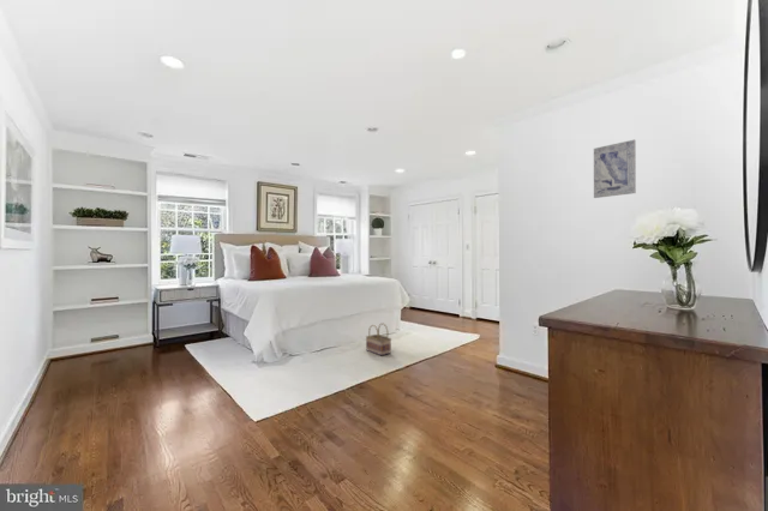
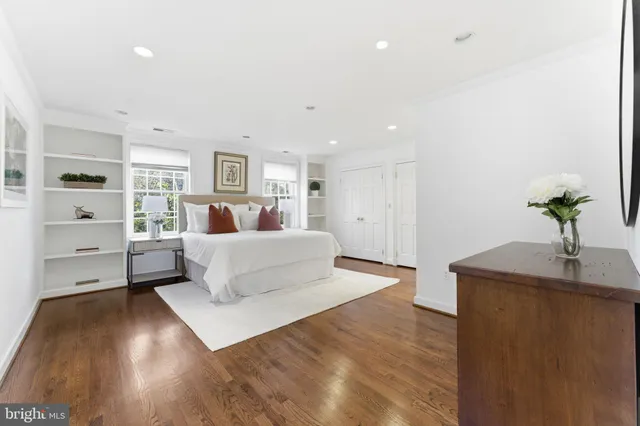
- basket [365,321,392,356]
- wall art [593,138,637,199]
